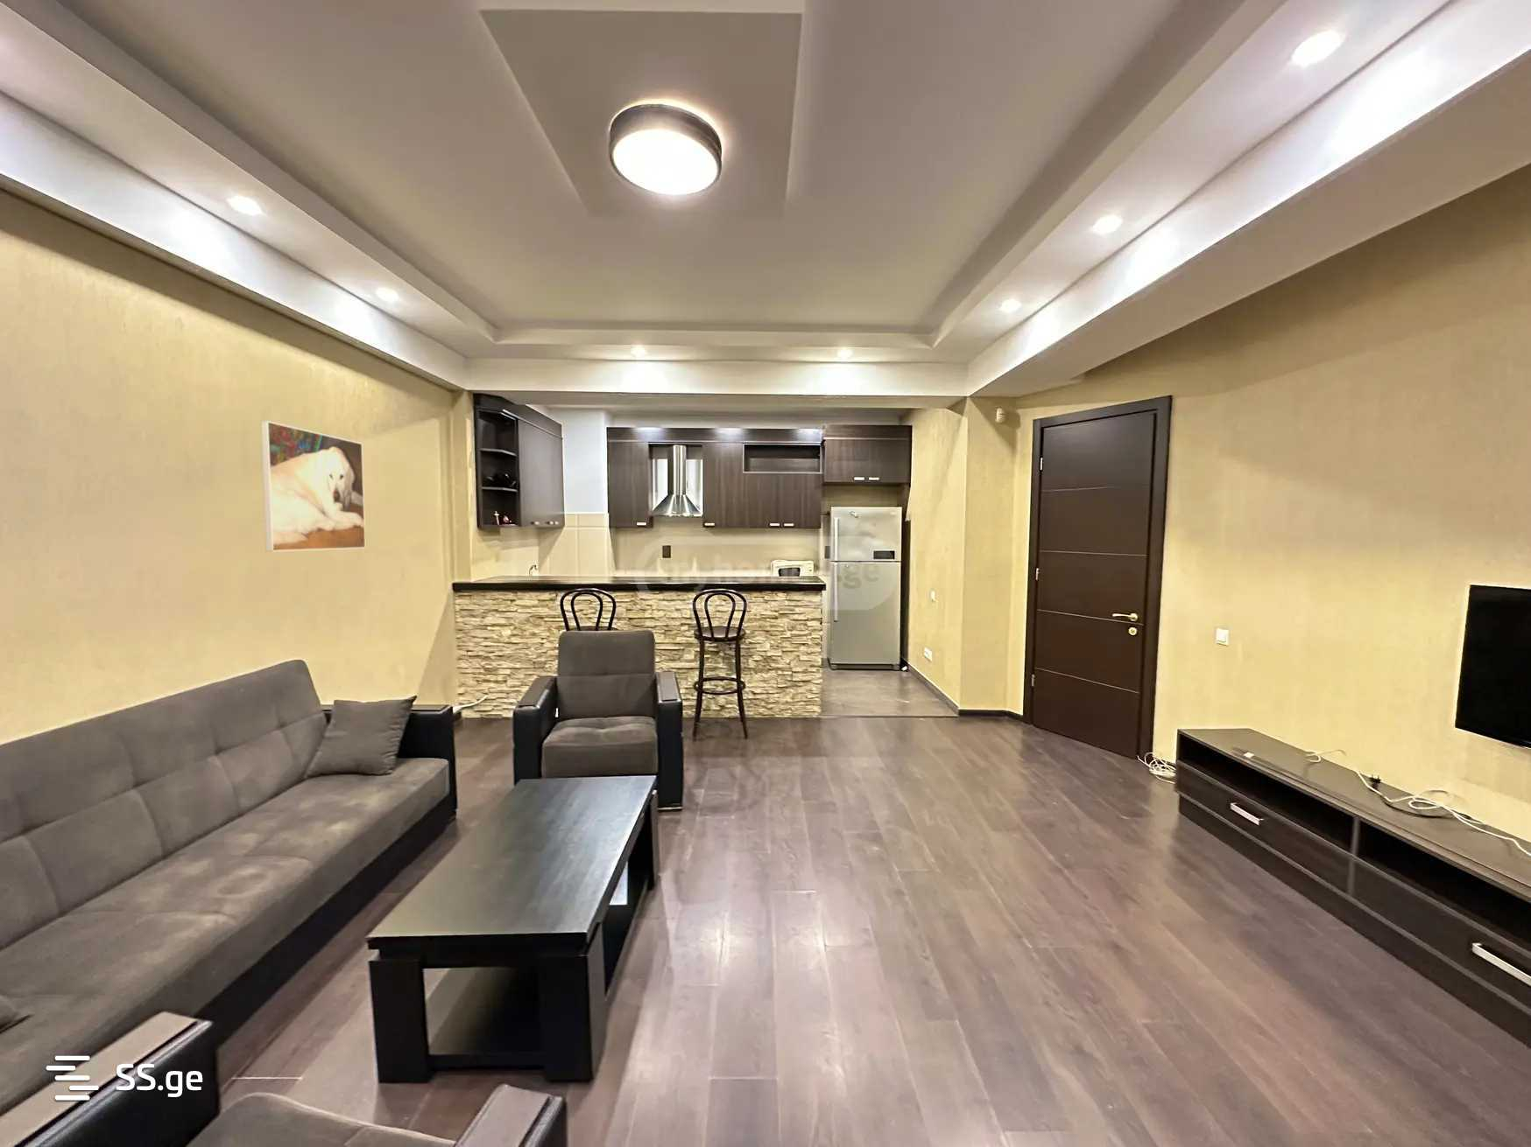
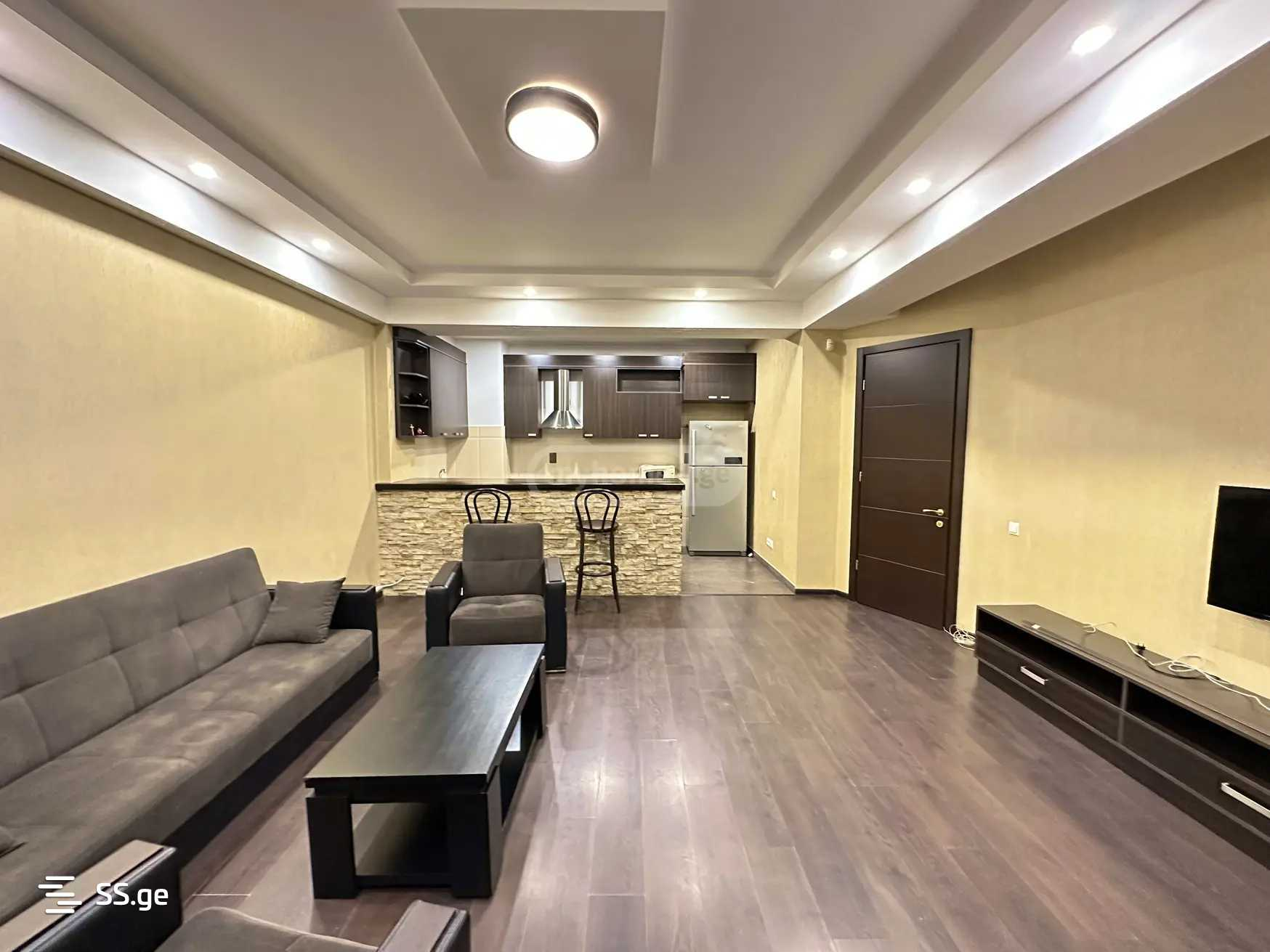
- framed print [259,420,366,552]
